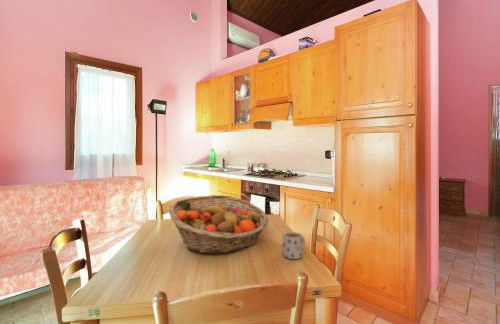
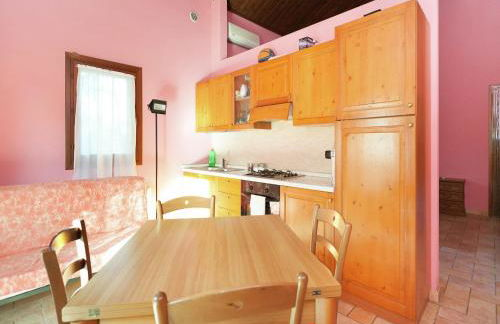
- mug [282,231,306,260]
- fruit basket [168,194,270,255]
